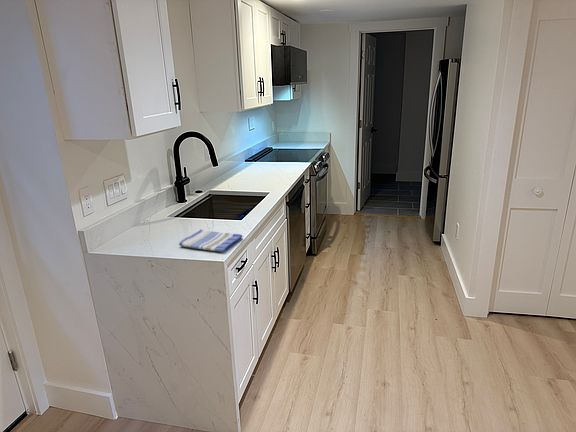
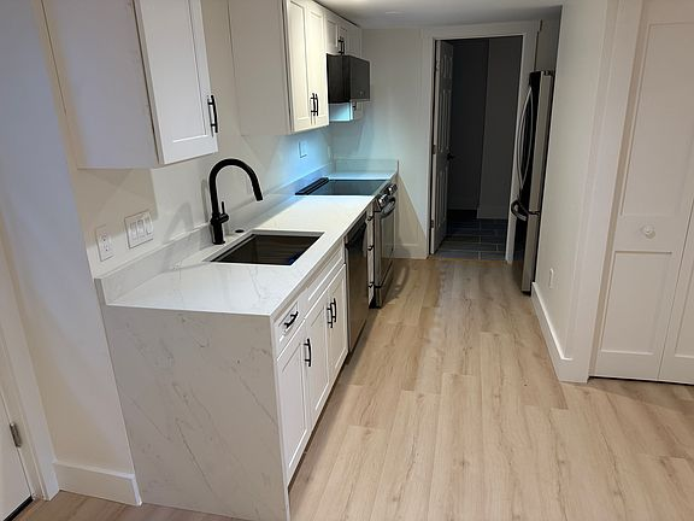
- dish towel [178,228,244,253]
